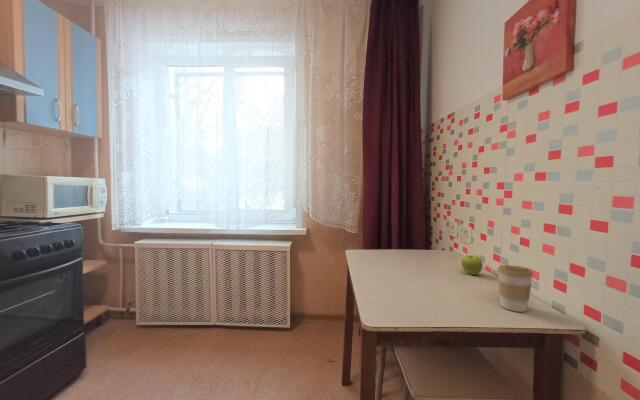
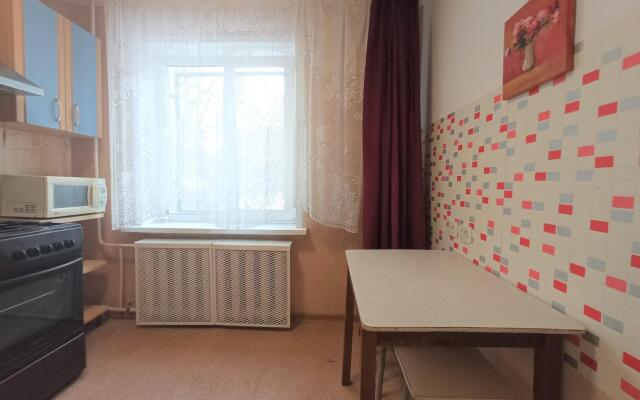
- fruit [461,254,484,276]
- coffee cup [496,264,535,313]
